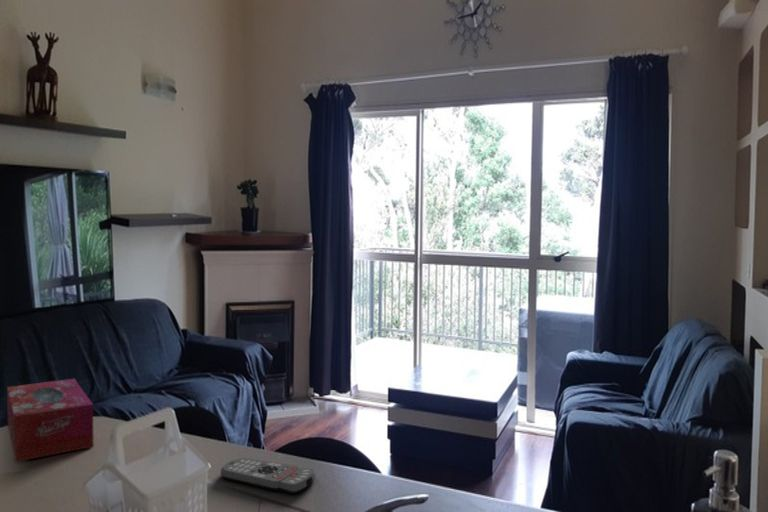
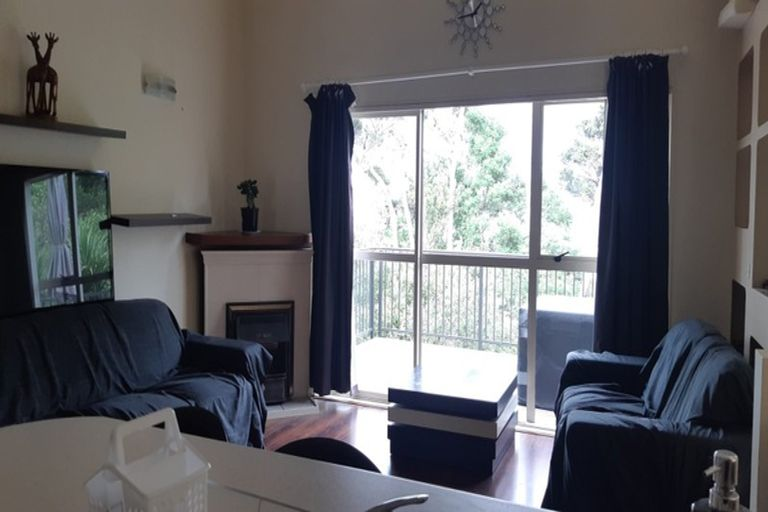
- tissue box [6,378,95,463]
- remote control [220,457,317,495]
